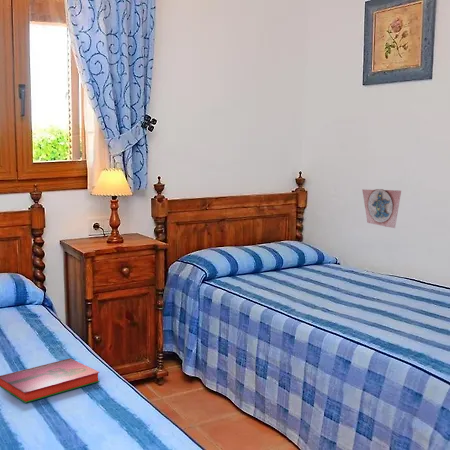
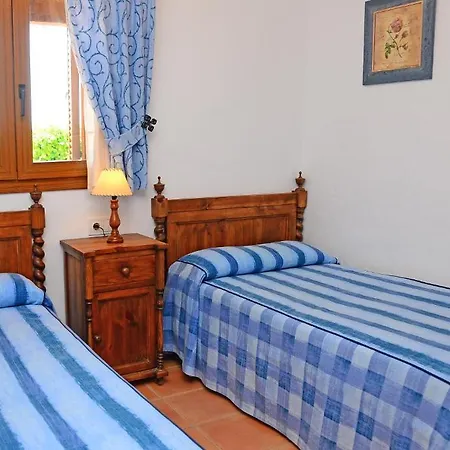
- animal cookie [361,188,402,229]
- hardback book [0,357,101,404]
